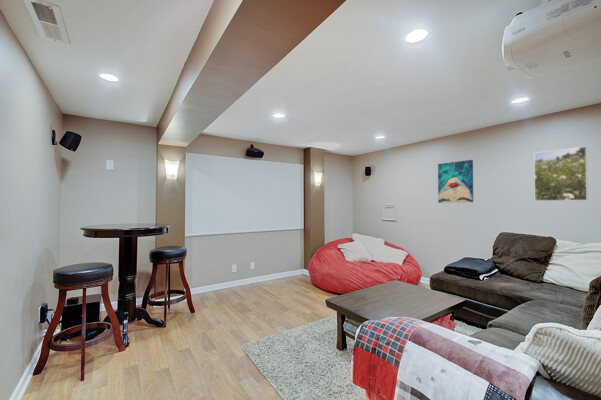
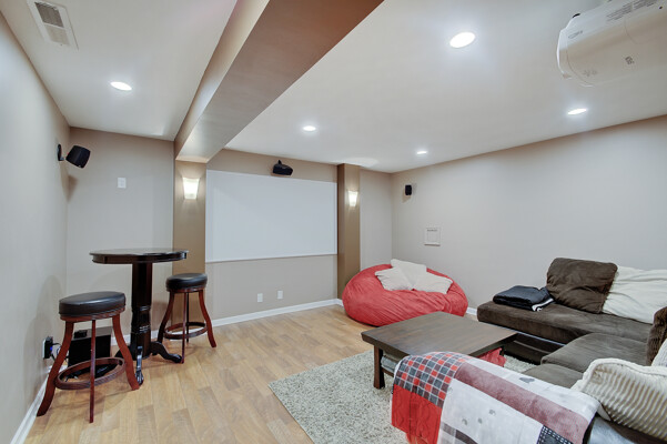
- wall art [437,159,474,204]
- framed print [533,146,589,202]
